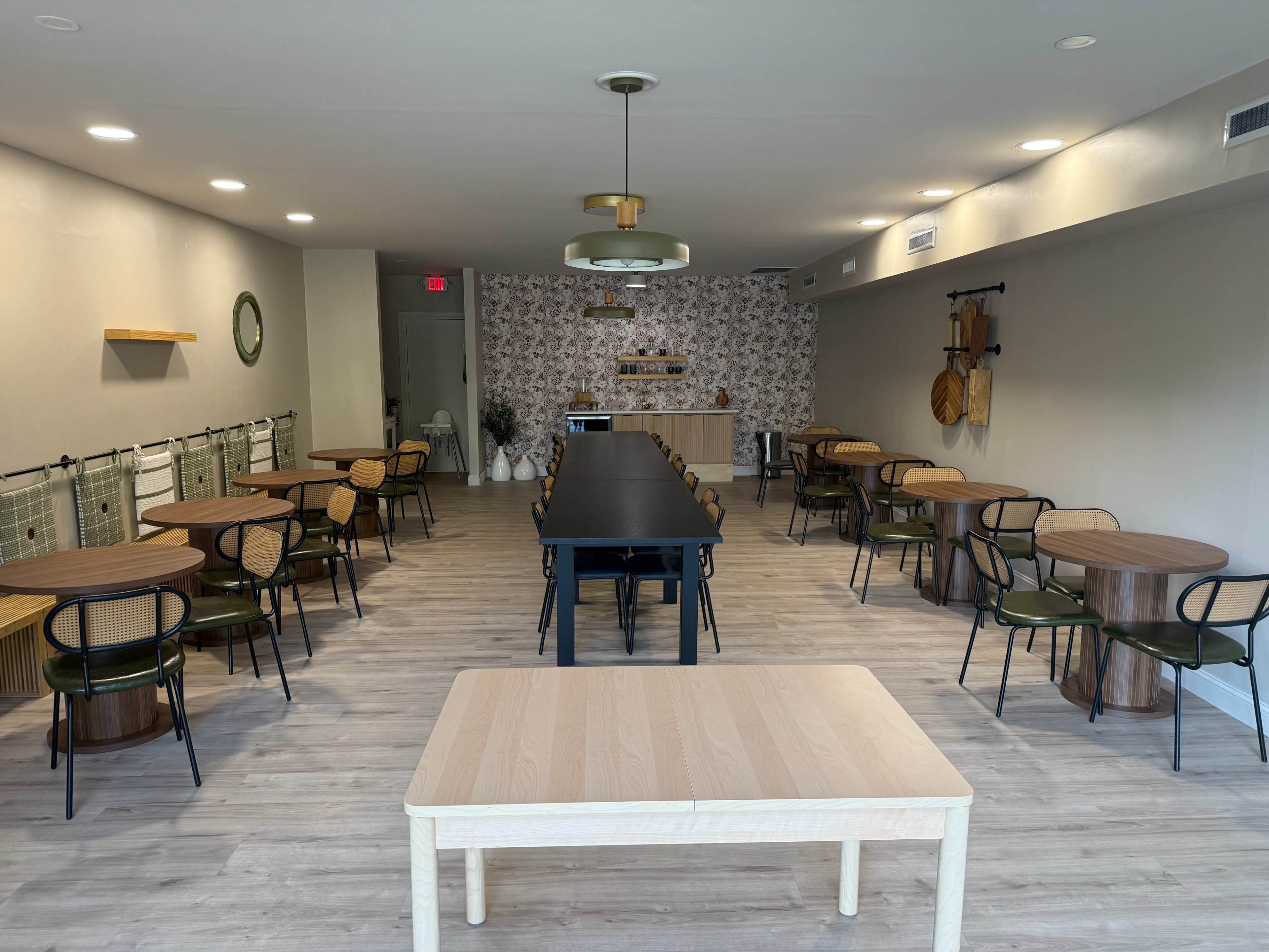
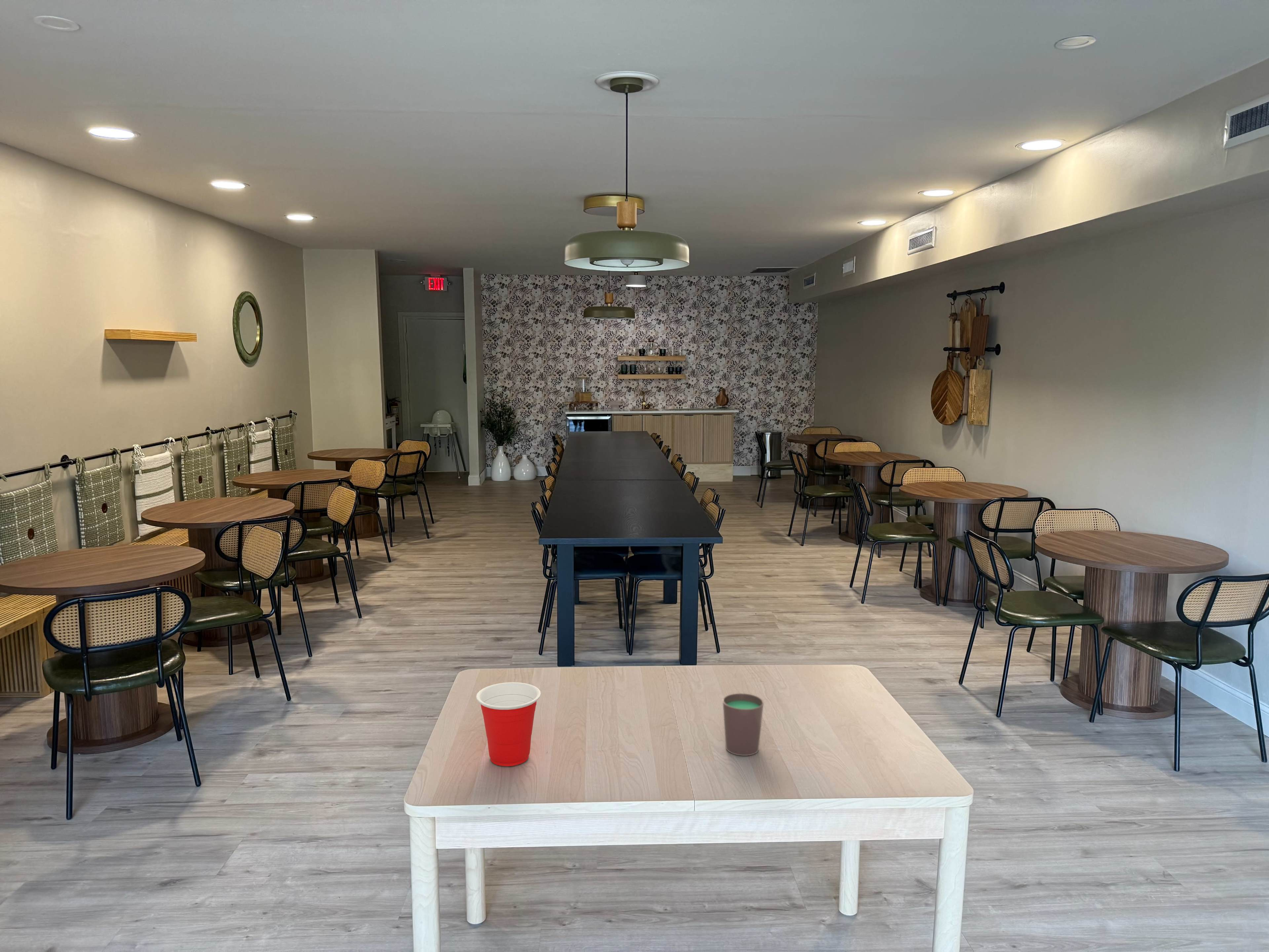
+ cup [476,682,541,767]
+ cup [722,693,764,756]
